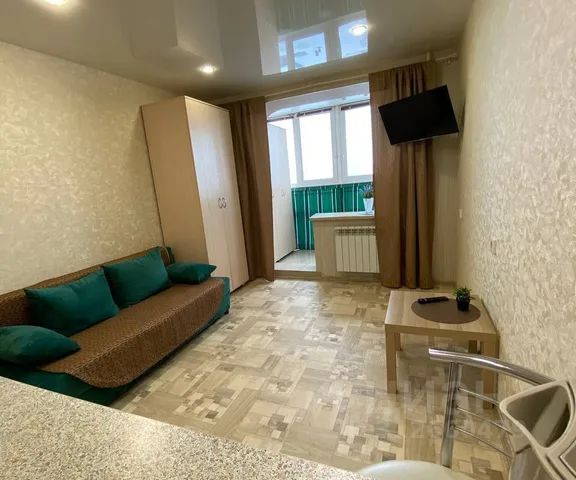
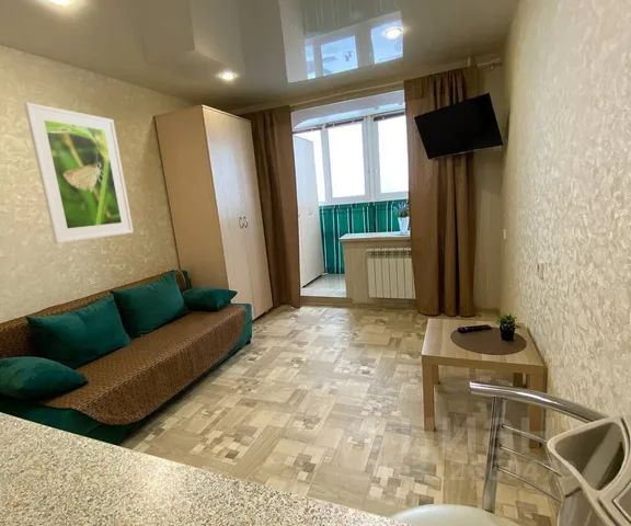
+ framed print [23,102,135,244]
